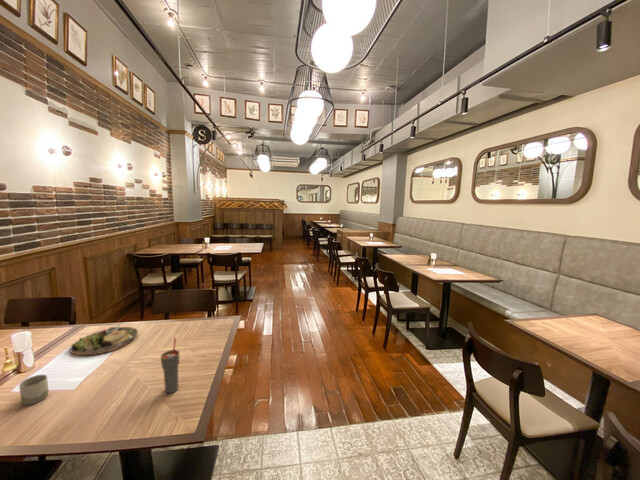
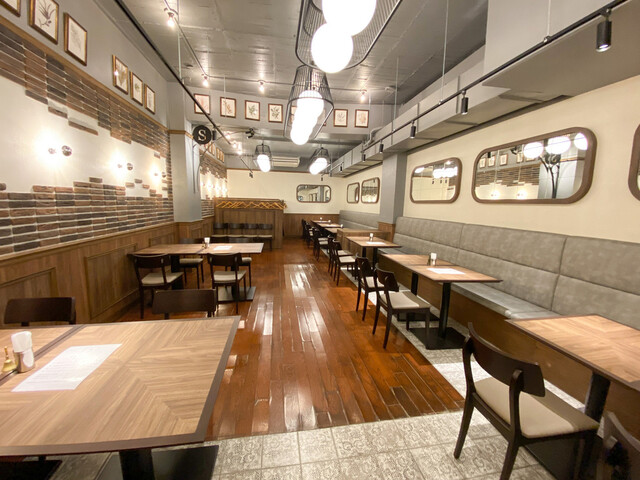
- cup [160,337,180,394]
- cup [18,374,50,406]
- dinner plate [69,323,139,357]
